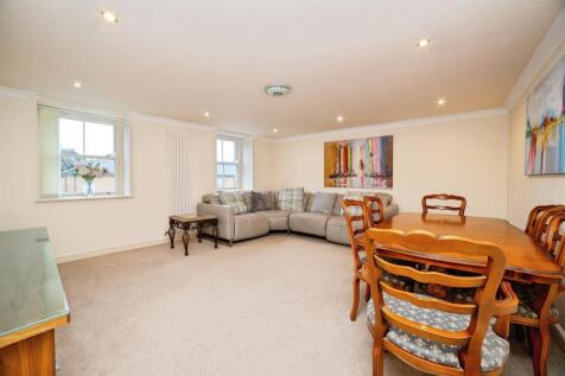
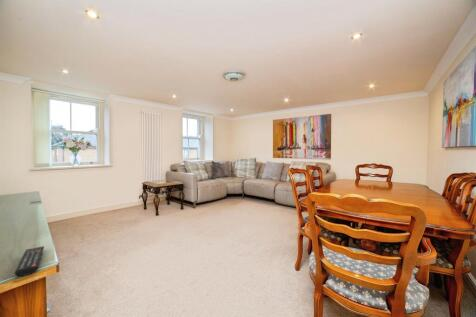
+ remote control [14,245,45,277]
